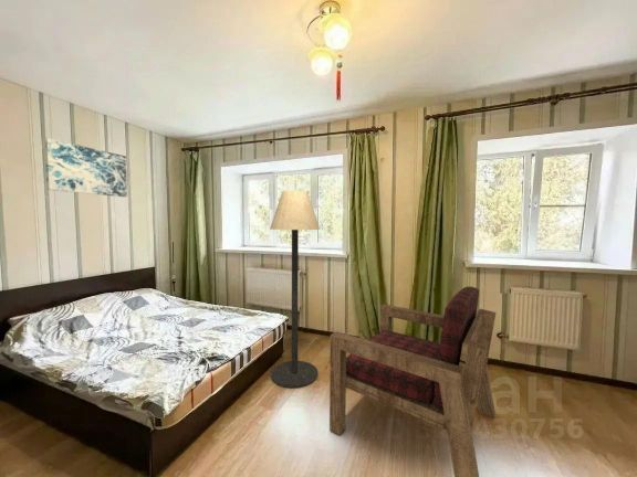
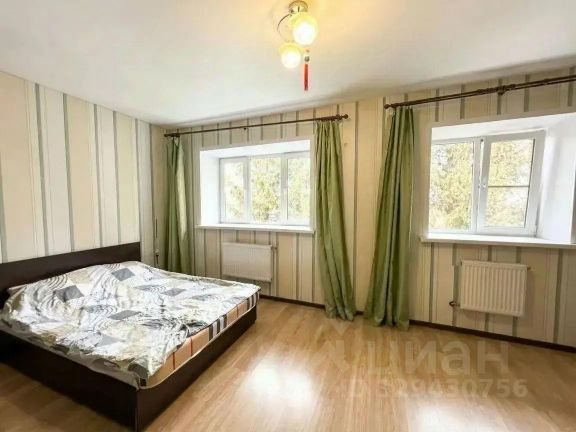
- armchair [328,285,497,477]
- floor lamp [269,189,321,390]
- wall art [43,137,128,198]
